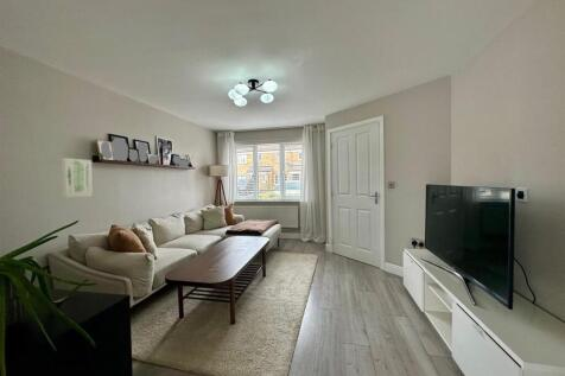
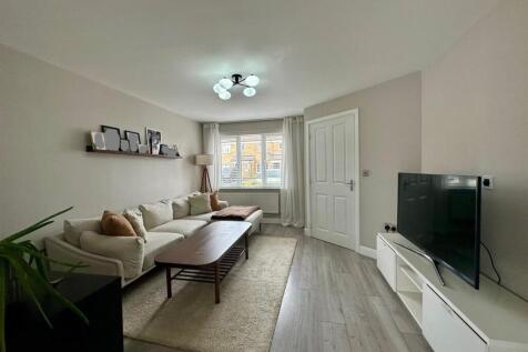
- wall art [61,157,94,199]
